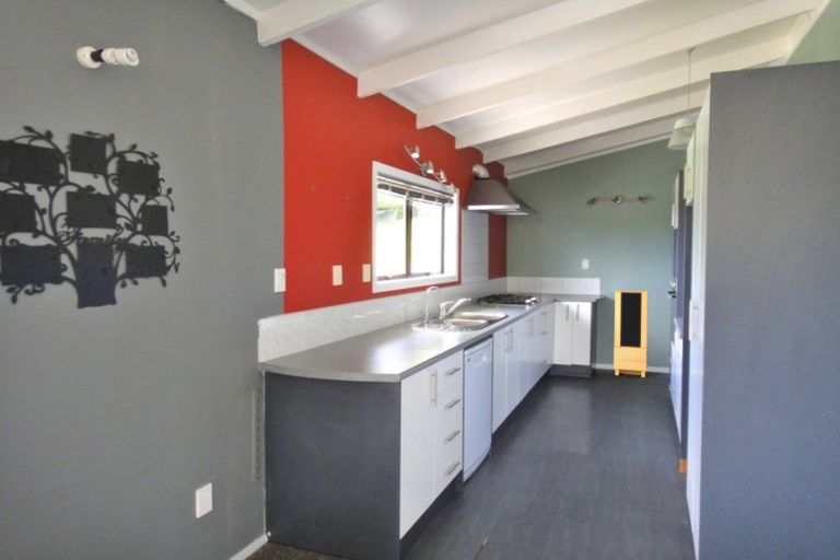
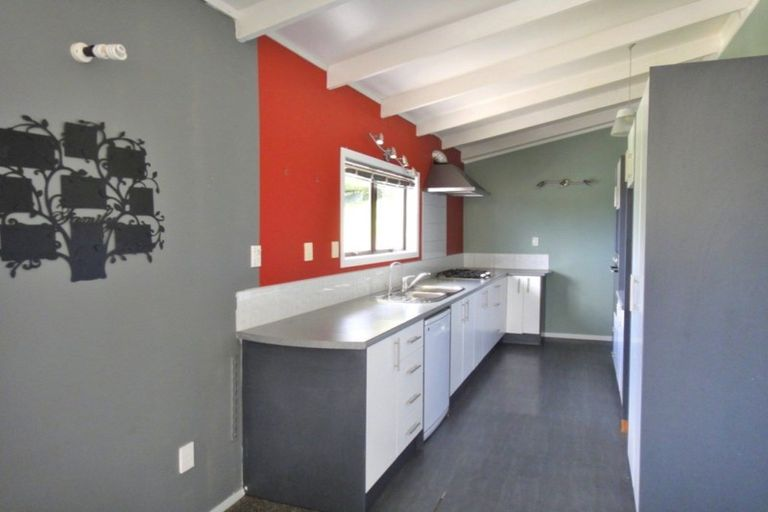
- storage cabinet [612,290,649,378]
